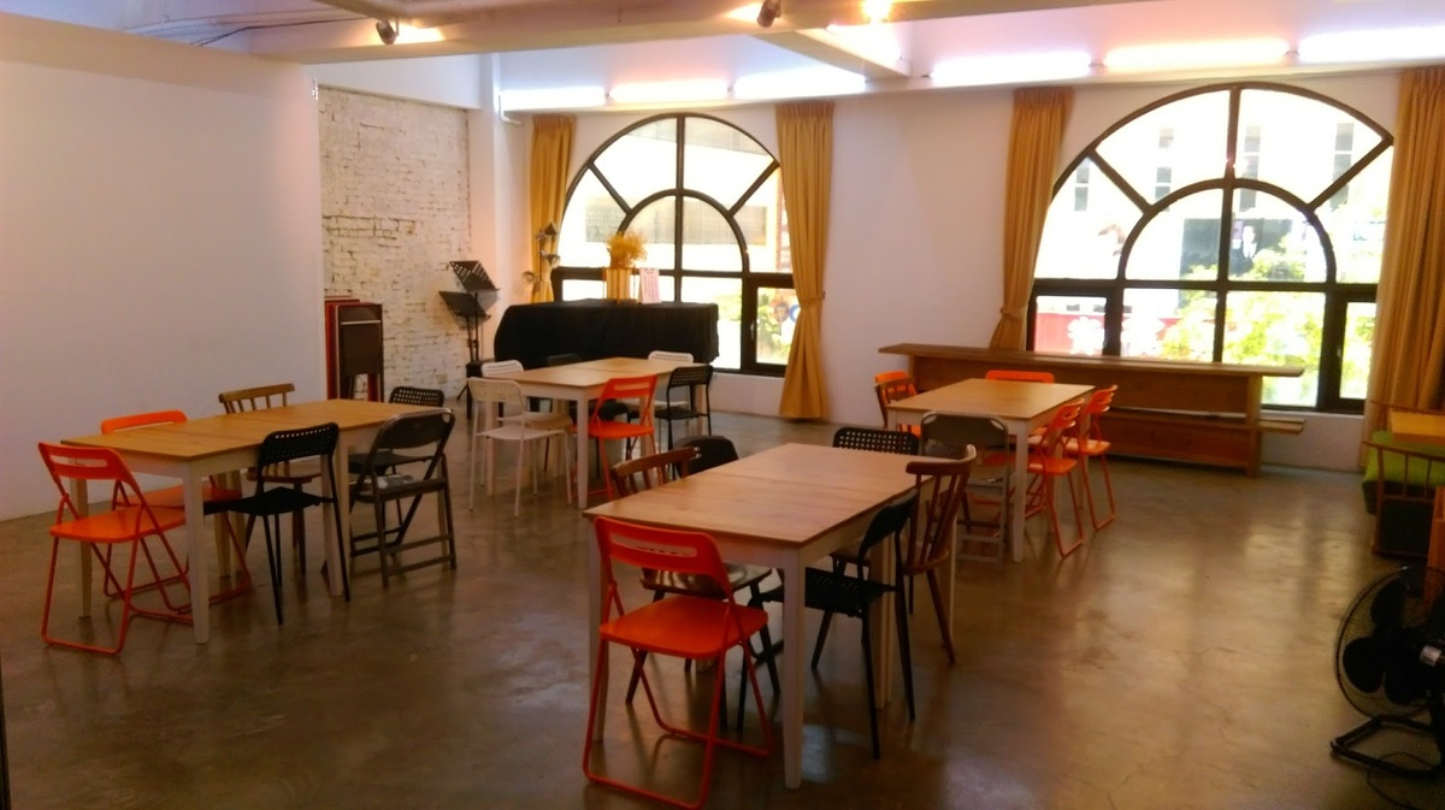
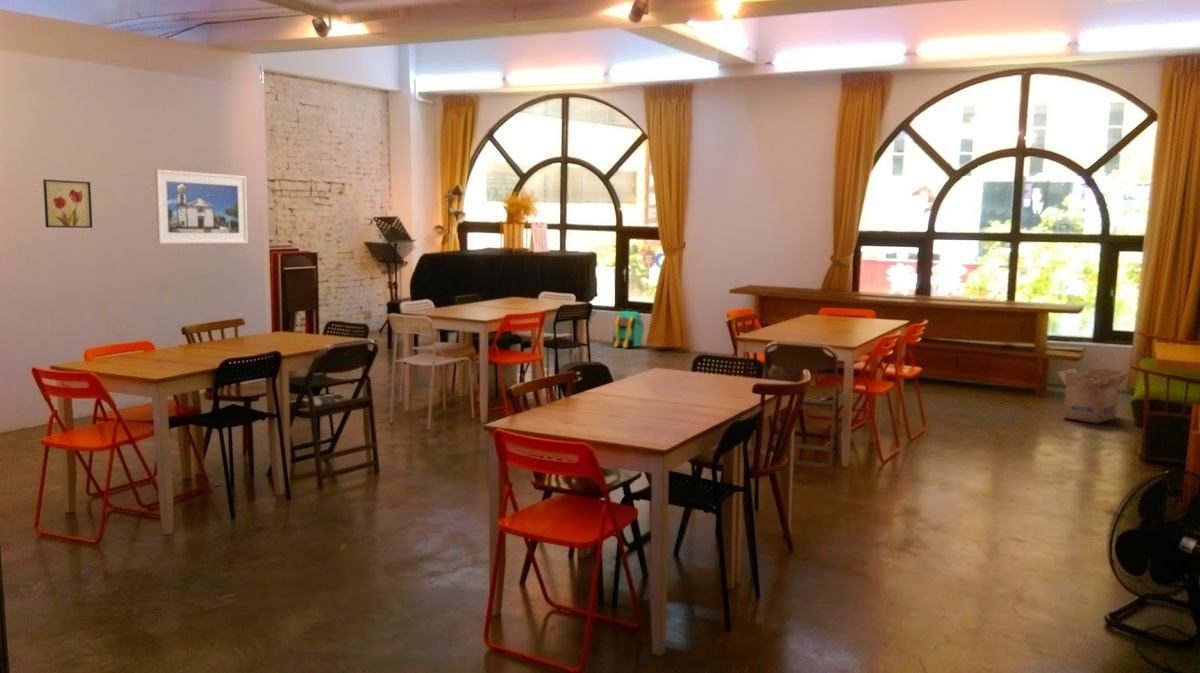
+ backpack [612,308,646,349]
+ cardboard box [1056,366,1129,425]
+ wall art [42,178,93,229]
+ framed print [154,168,249,245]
